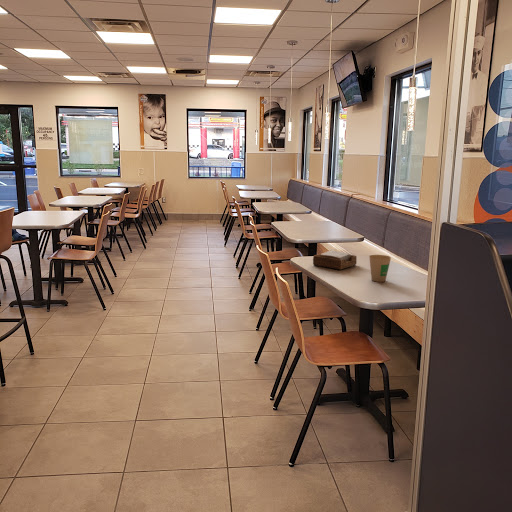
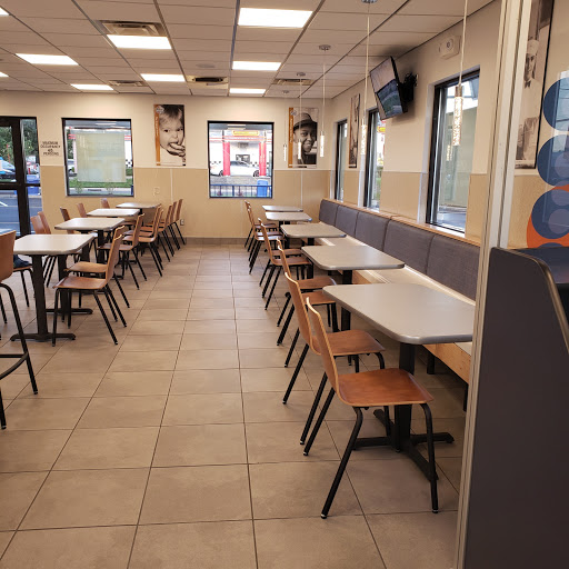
- napkin holder [312,249,358,270]
- paper cup [368,254,392,283]
